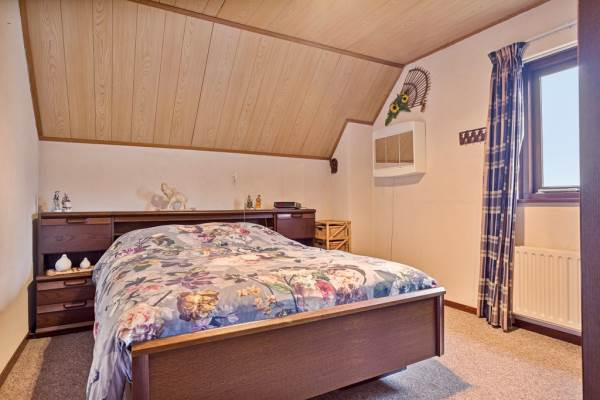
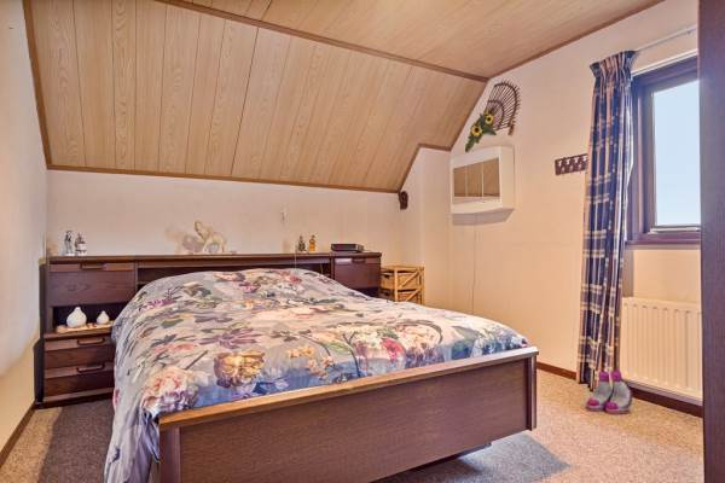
+ boots [586,369,633,415]
